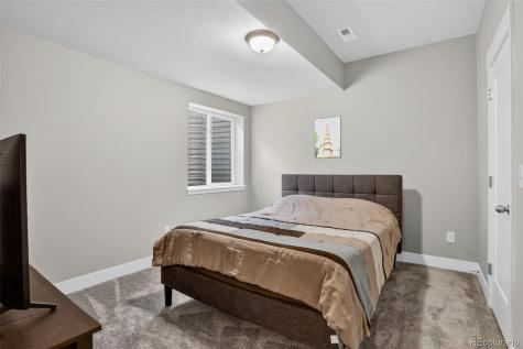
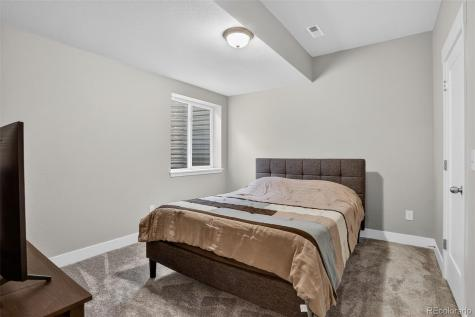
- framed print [313,114,342,160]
